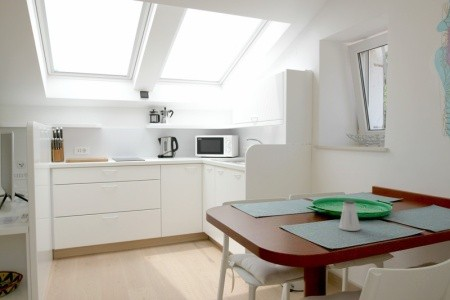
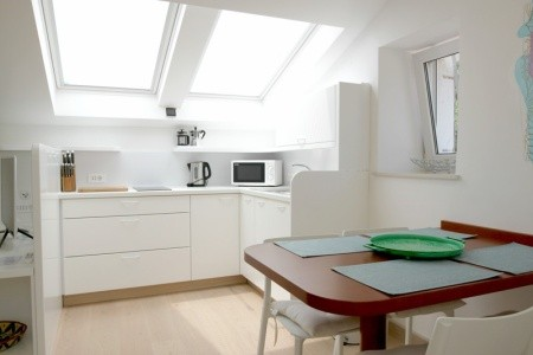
- saltshaker [338,199,361,232]
